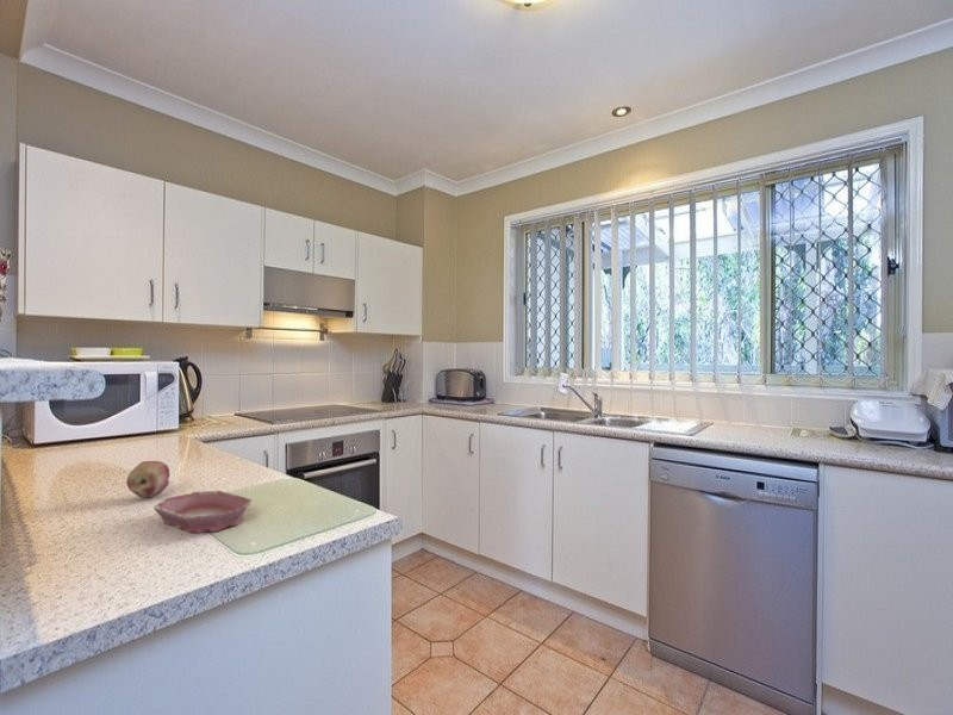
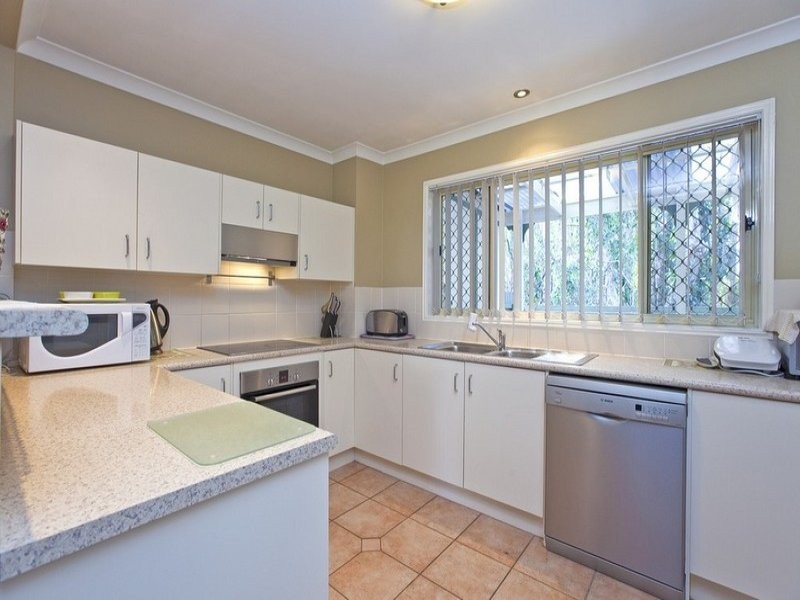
- fruit [125,460,170,499]
- bowl [152,490,253,534]
